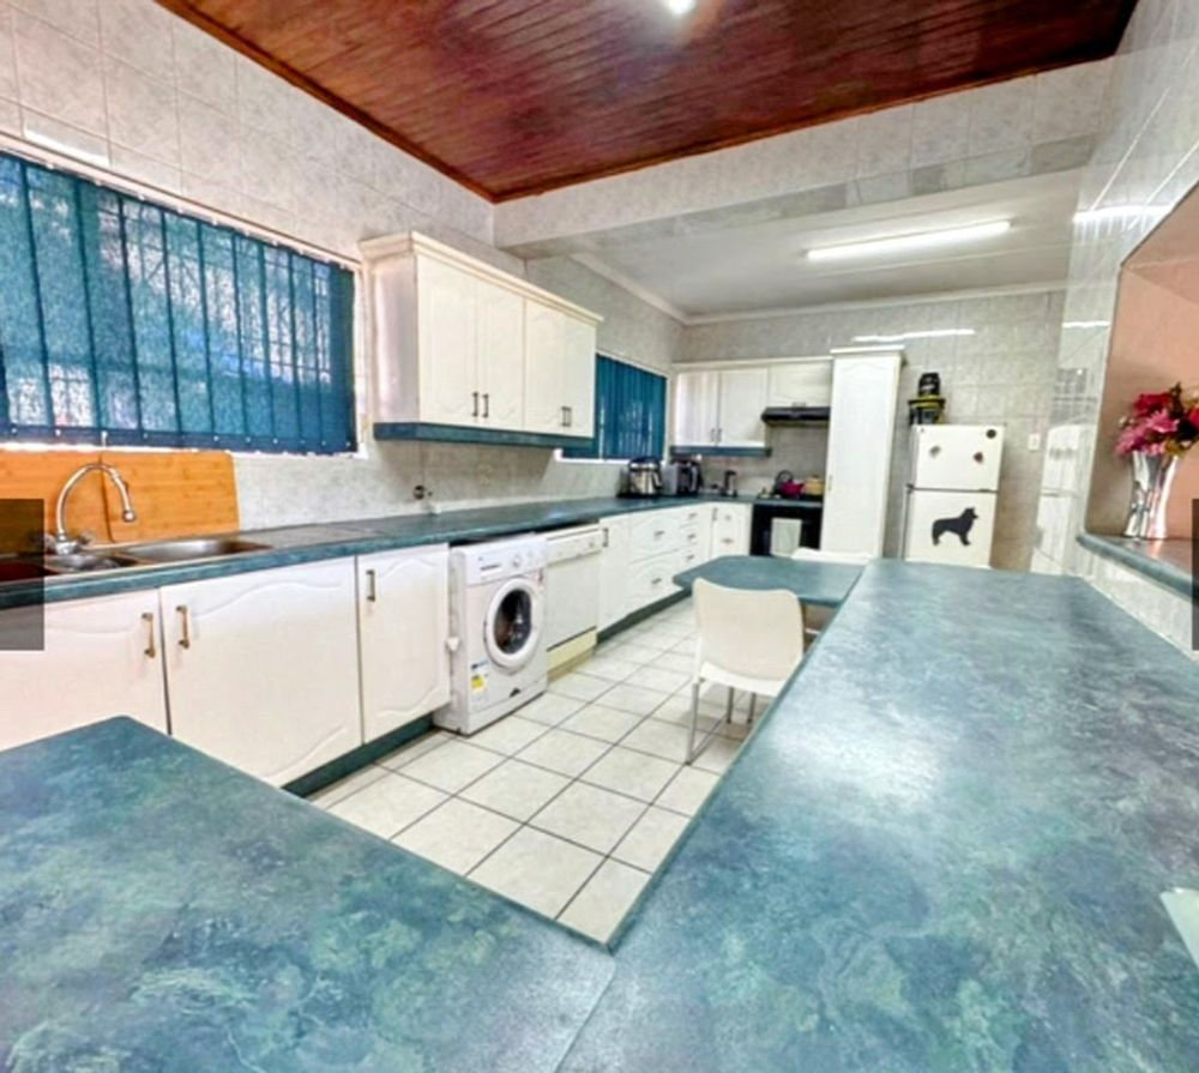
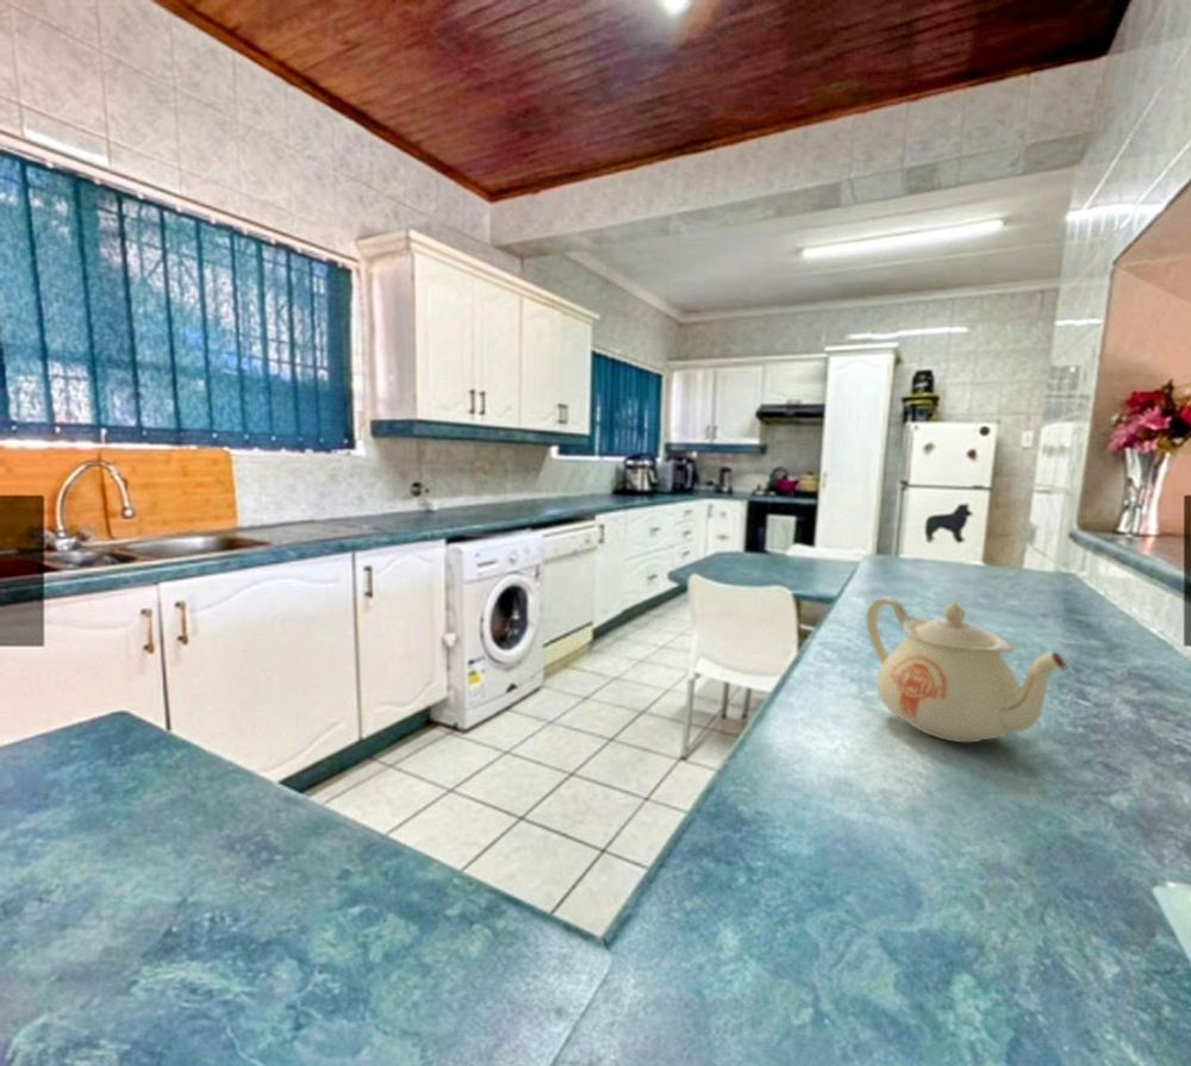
+ teapot [866,596,1068,743]
